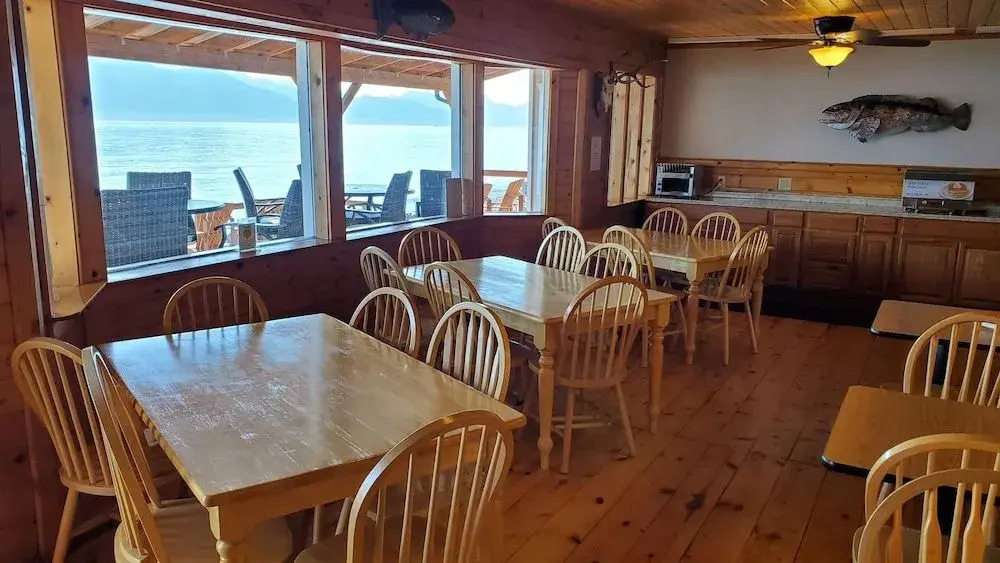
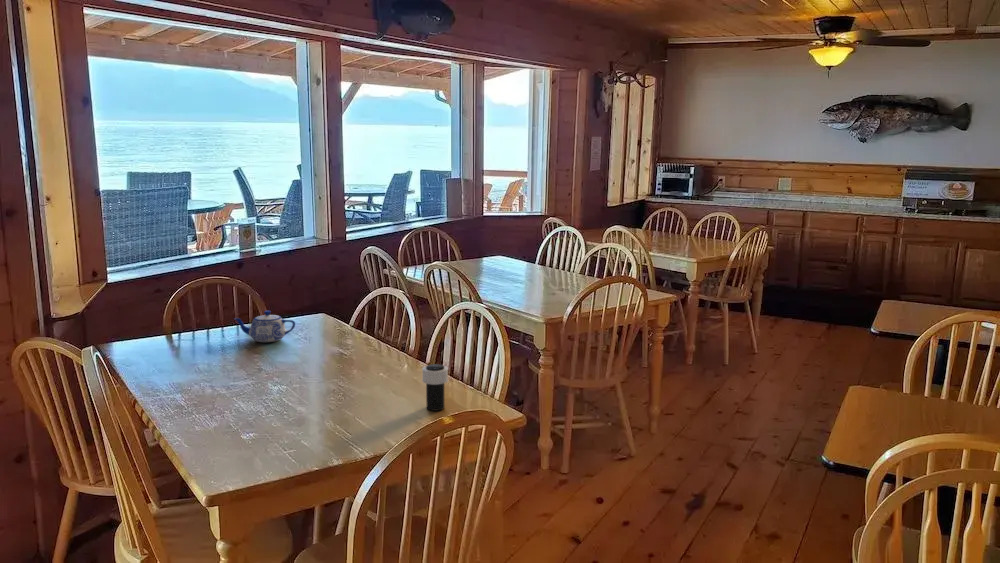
+ teapot [233,310,296,343]
+ cup [421,363,449,412]
